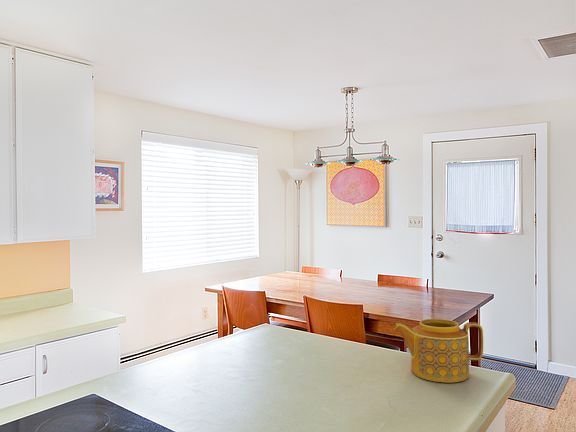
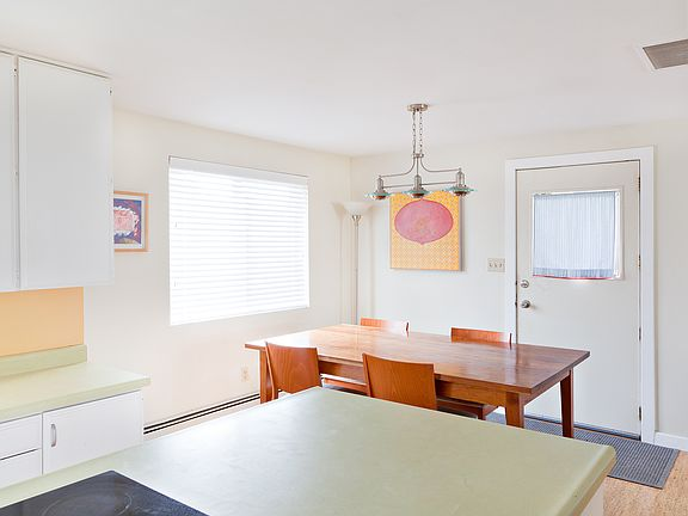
- teapot [392,318,484,383]
